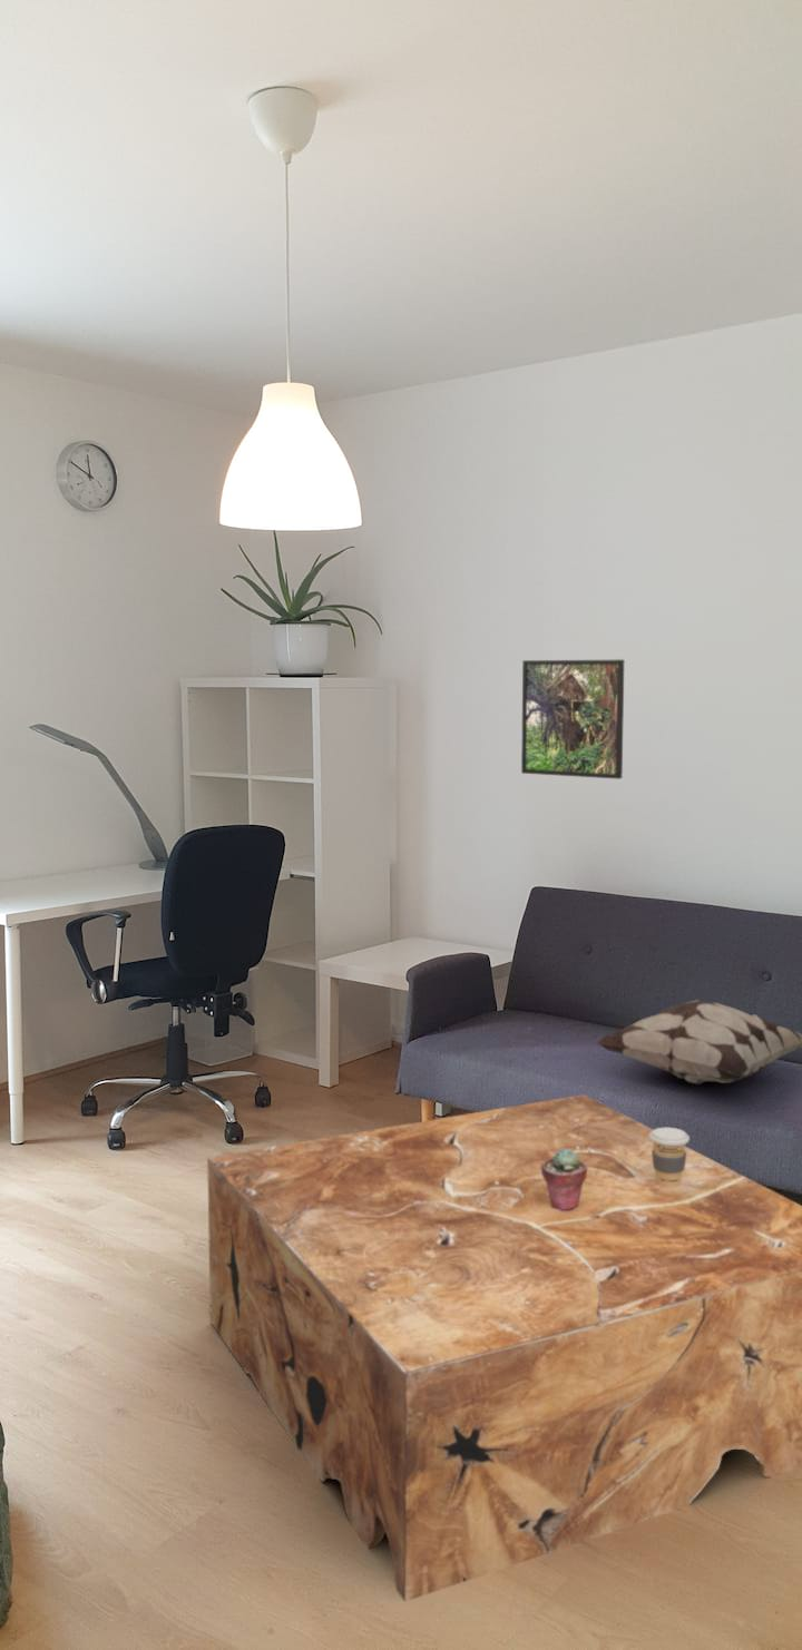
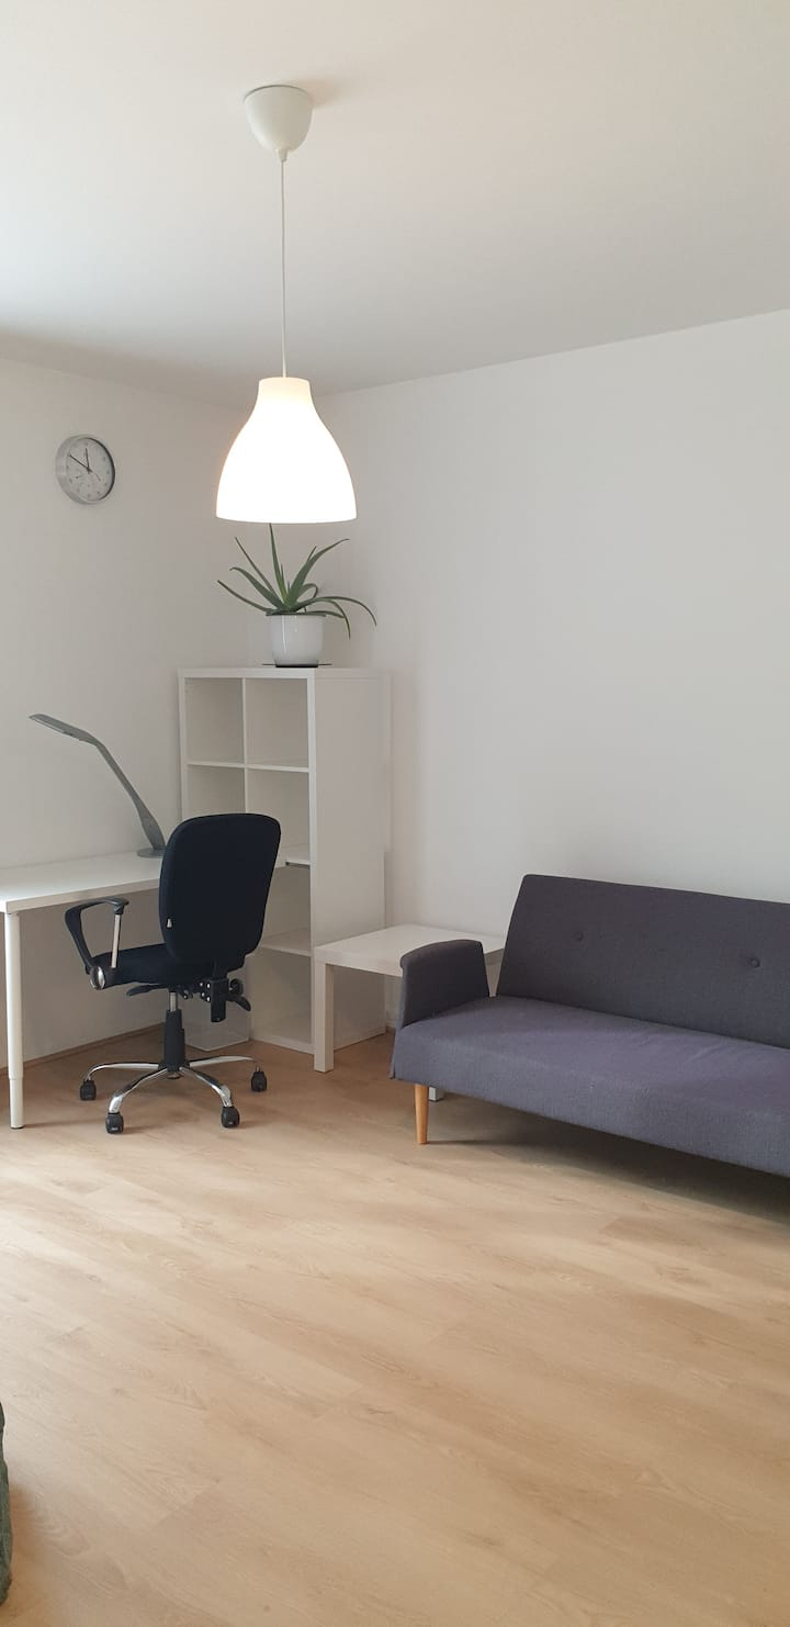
- coffee cup [649,1127,691,1188]
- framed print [520,658,625,780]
- potted succulent [541,1149,587,1211]
- coffee table [206,1093,802,1603]
- decorative pillow [595,999,802,1086]
